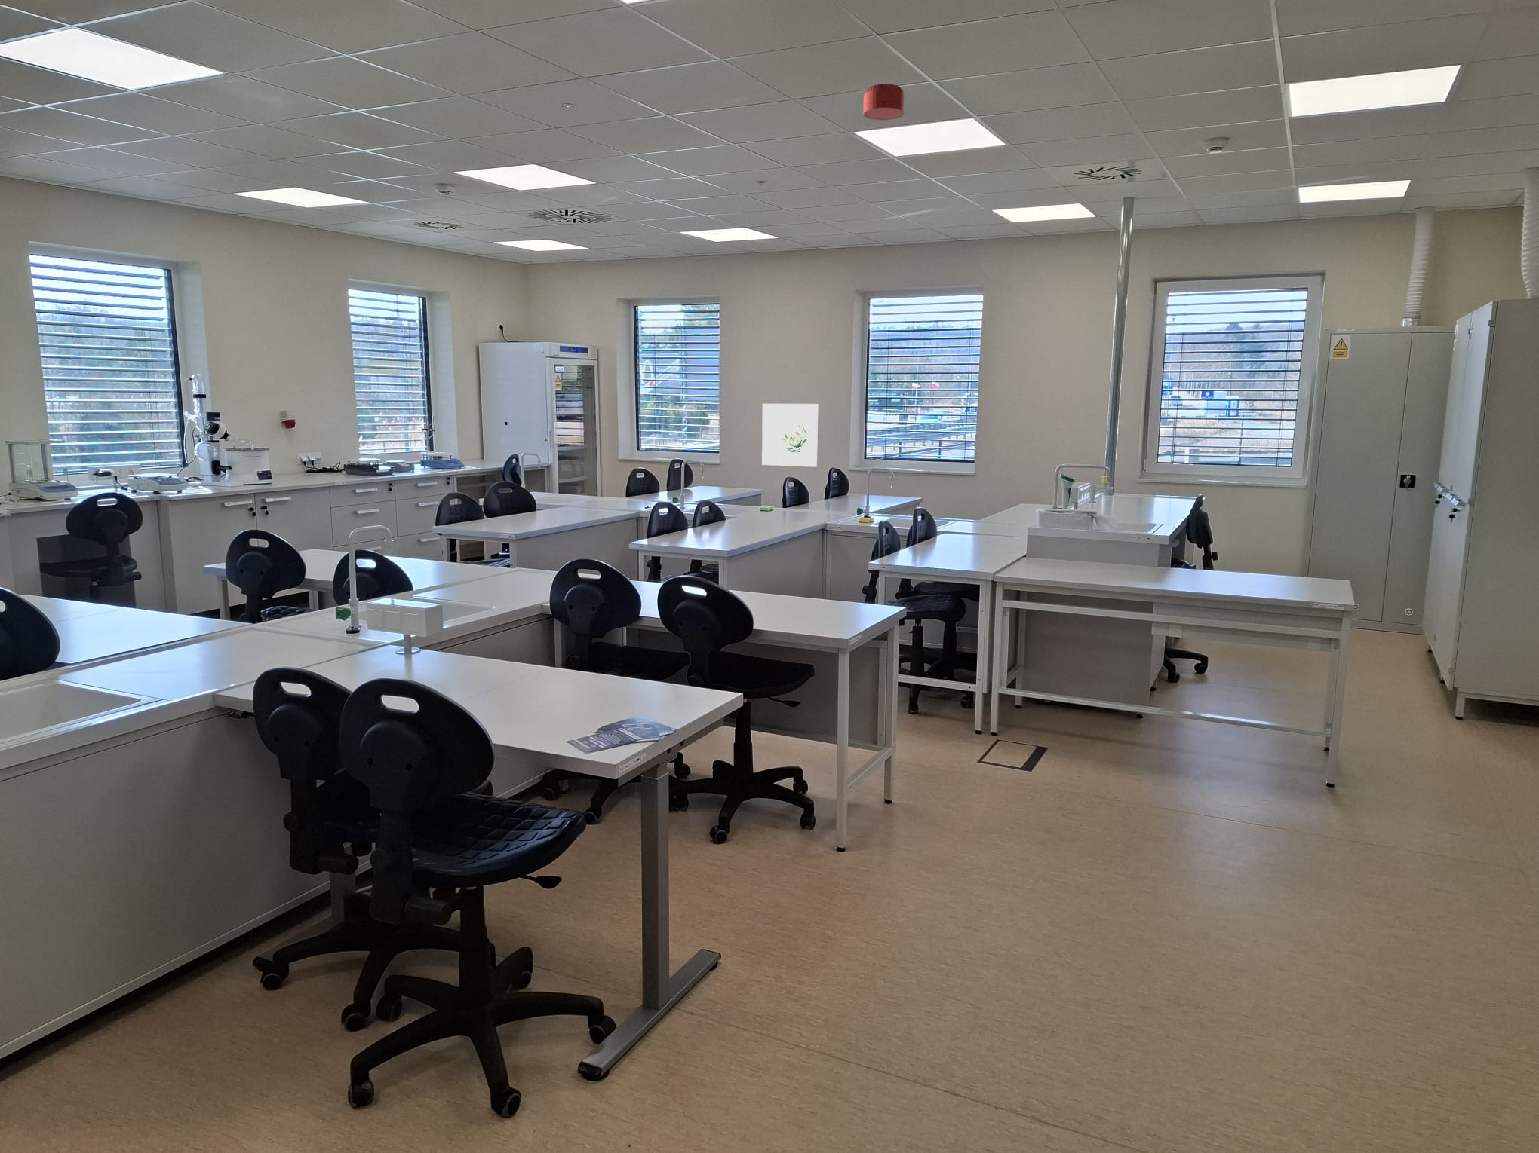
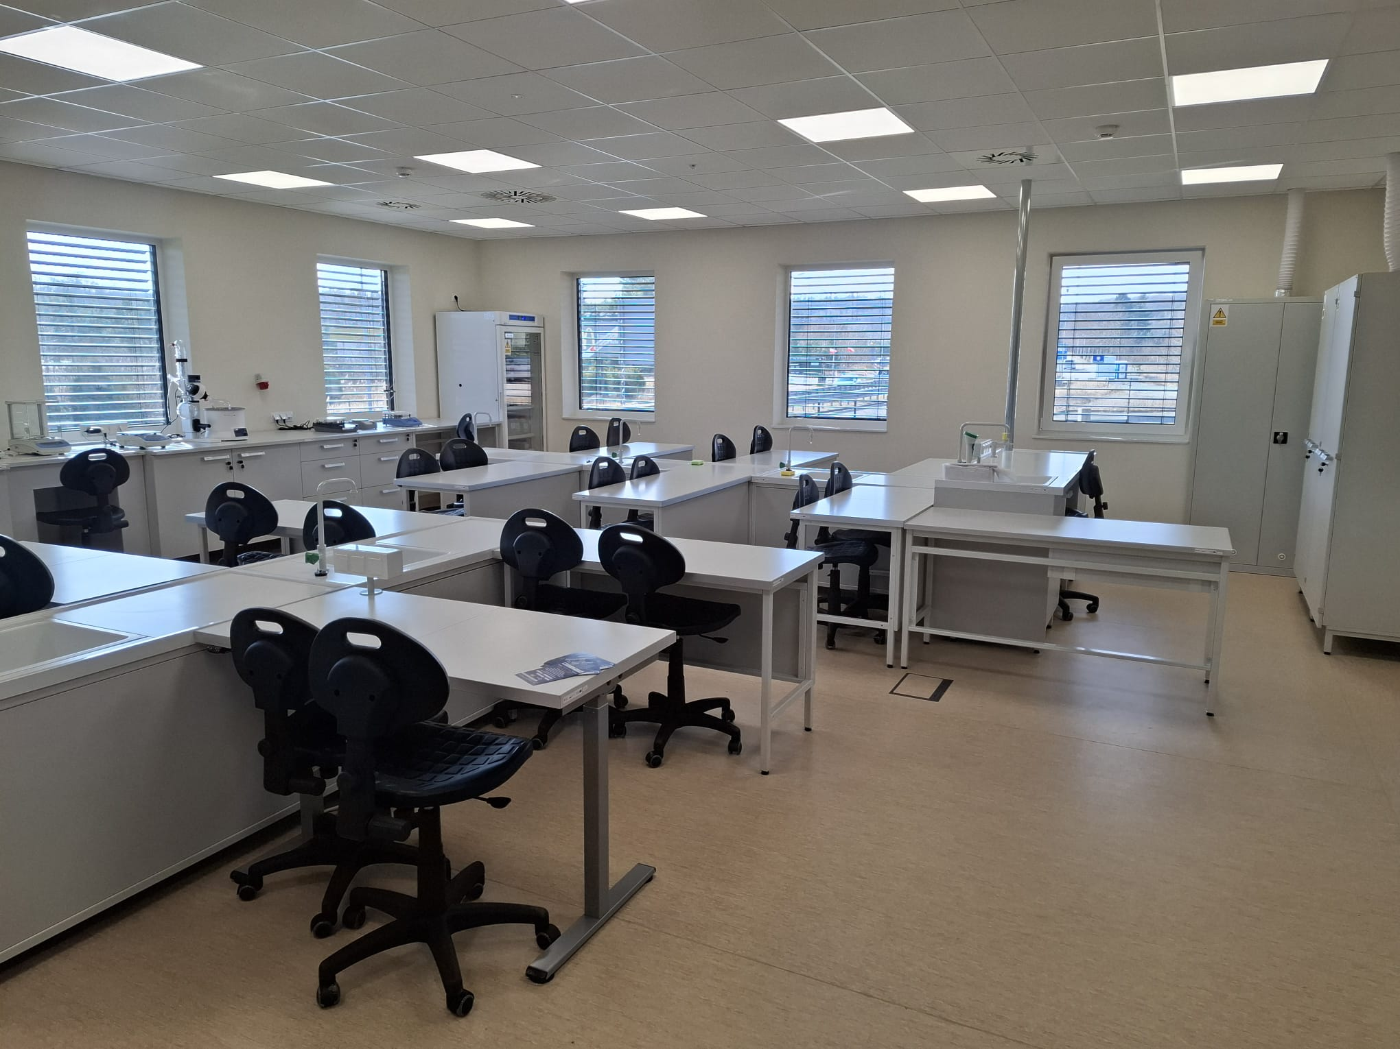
- wall art [761,403,818,467]
- smoke detector [863,82,905,121]
